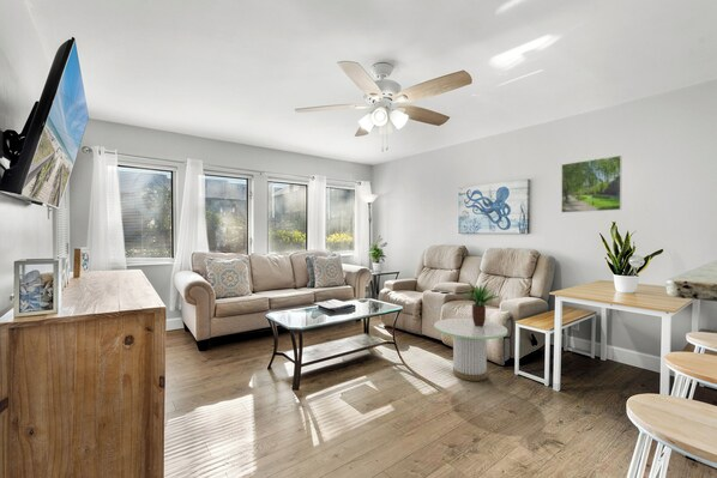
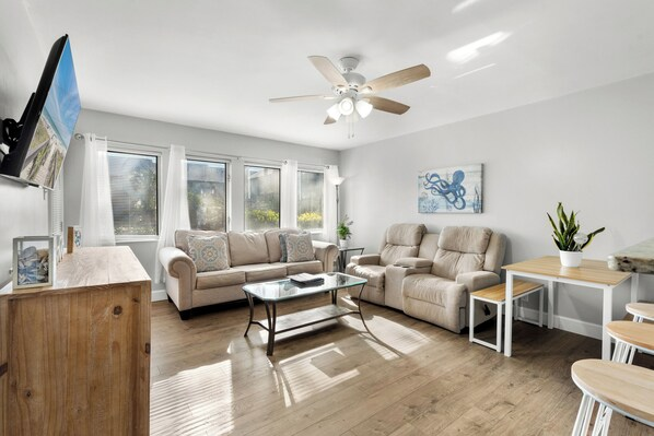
- potted plant [462,280,500,326]
- side table [433,317,508,382]
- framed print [560,155,623,214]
